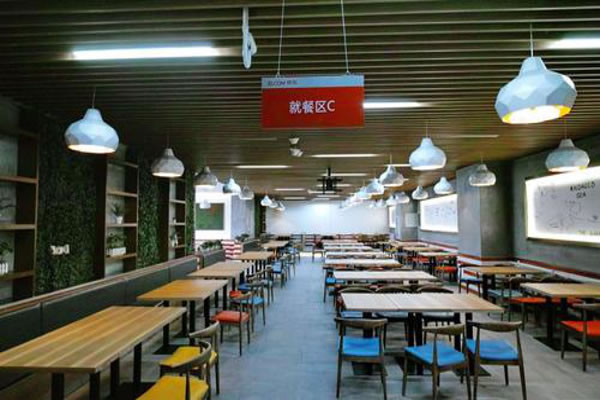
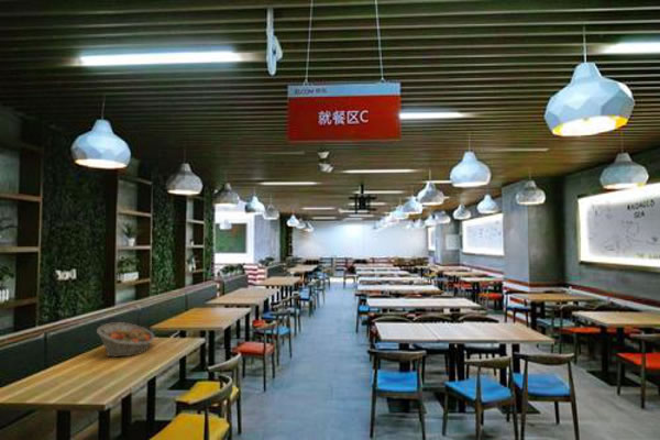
+ fruit basket [96,321,156,359]
